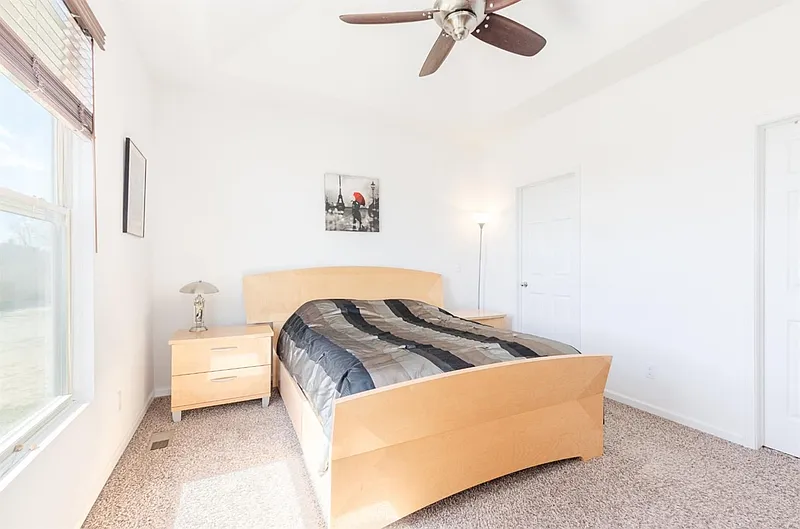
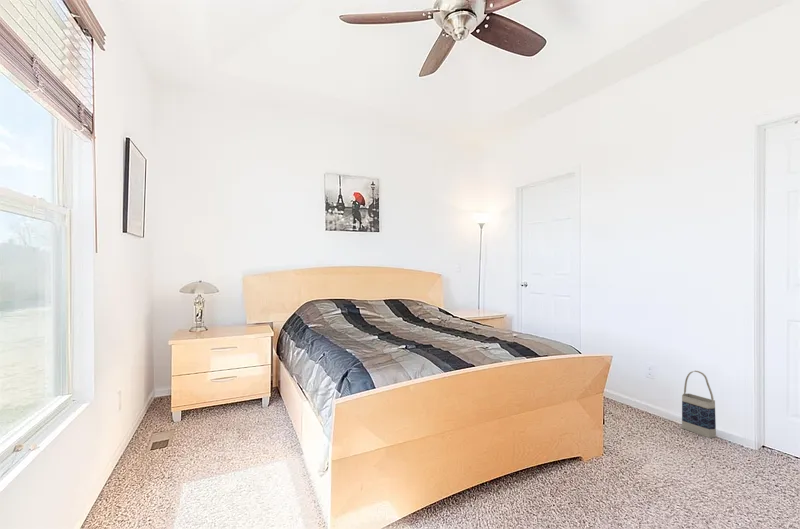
+ bag [681,370,717,439]
